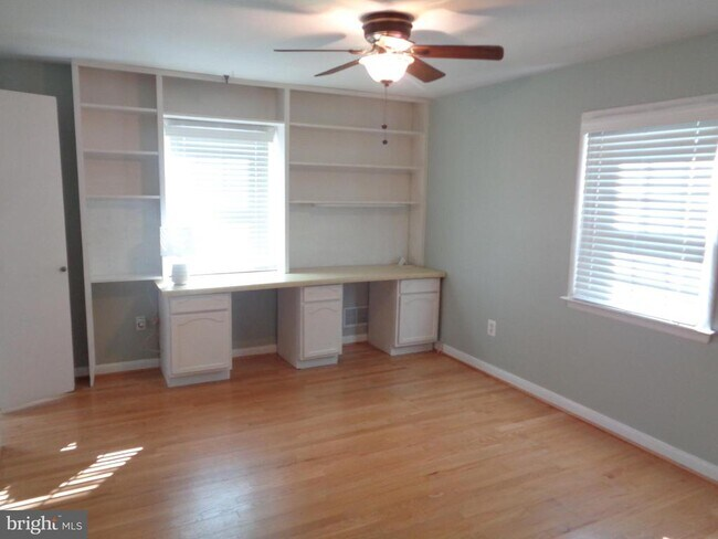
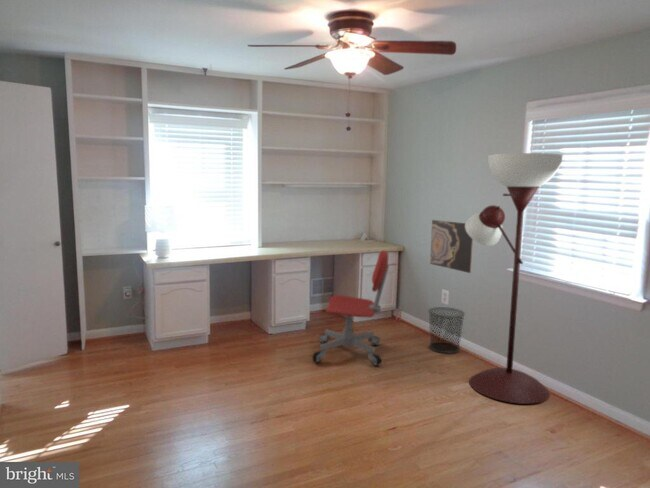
+ floor lamp [465,152,564,405]
+ waste bin [427,306,466,354]
+ wall art [429,219,474,274]
+ office chair [311,250,390,367]
